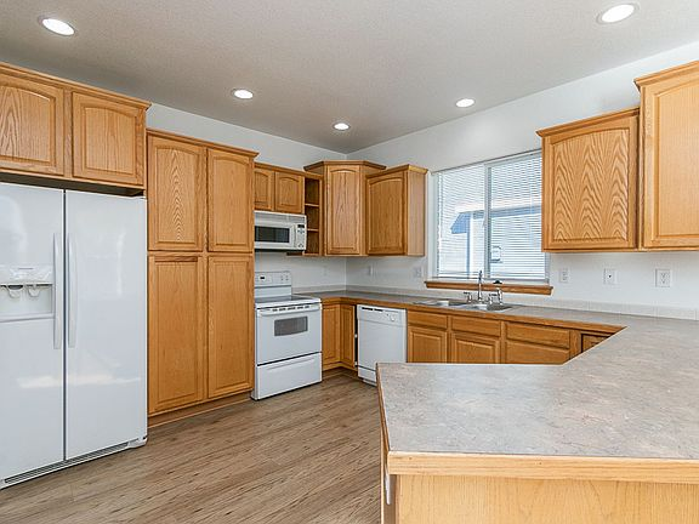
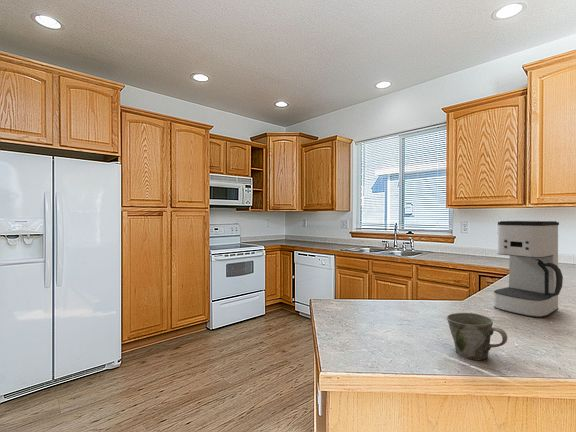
+ mug [446,312,508,362]
+ coffee maker [493,220,564,319]
